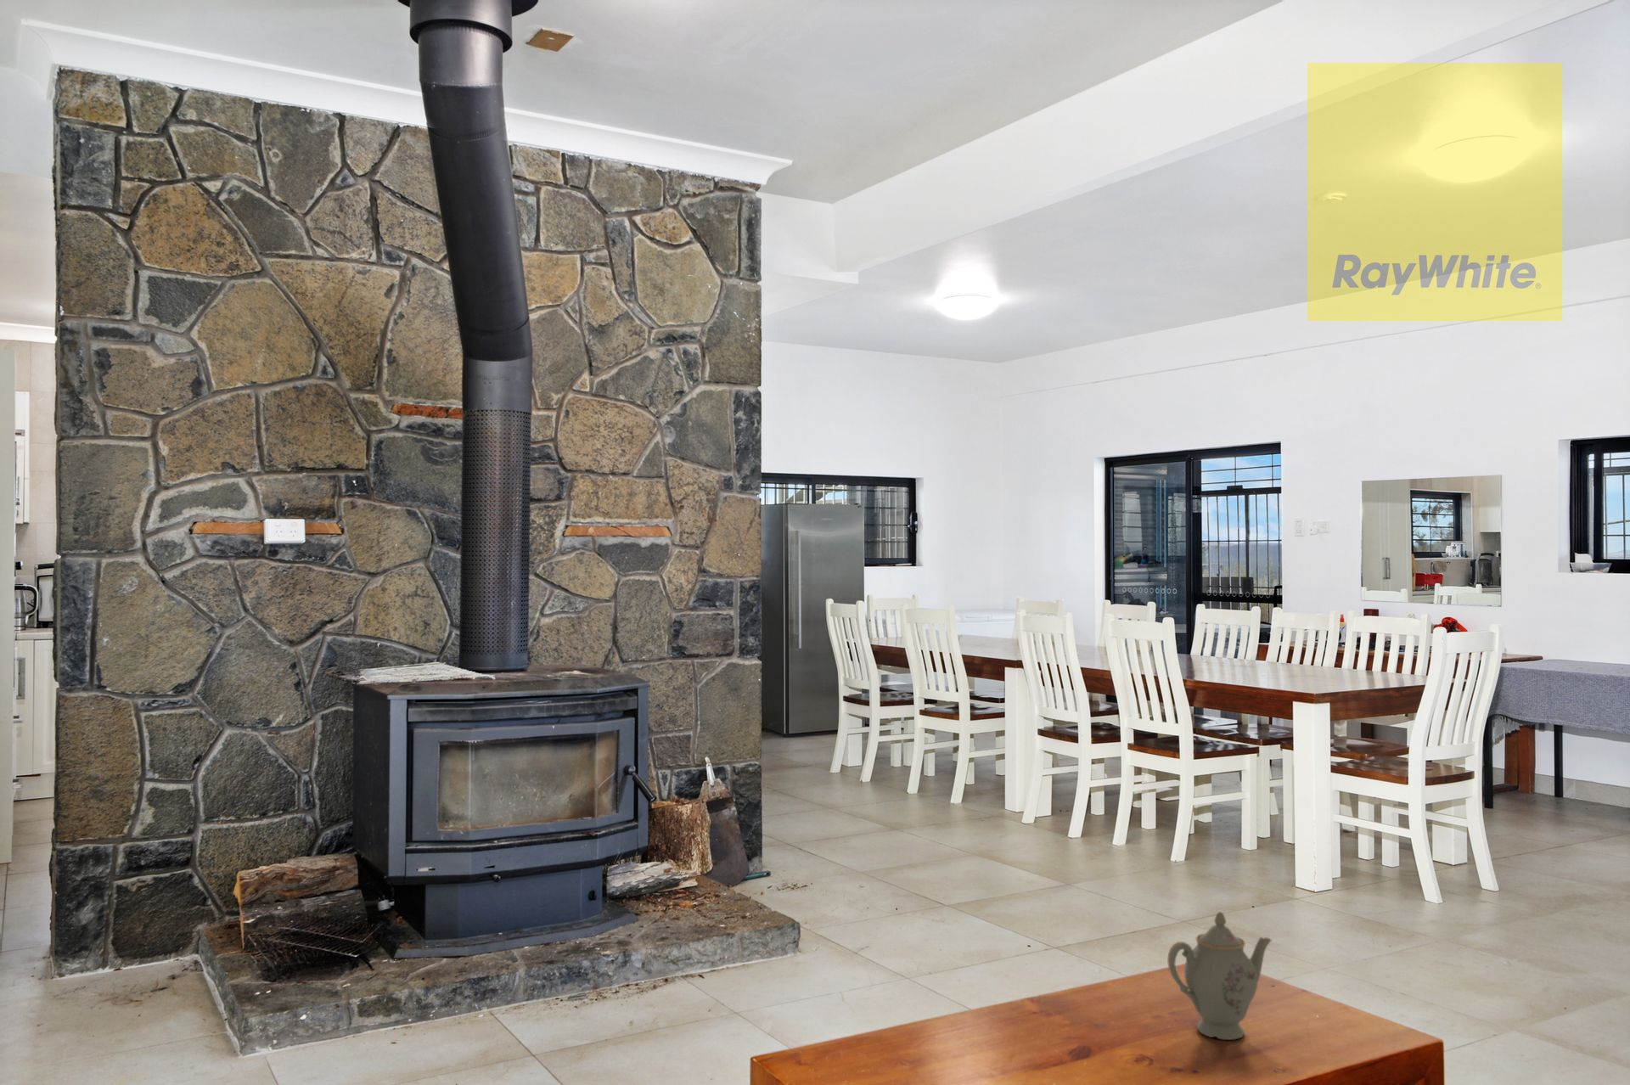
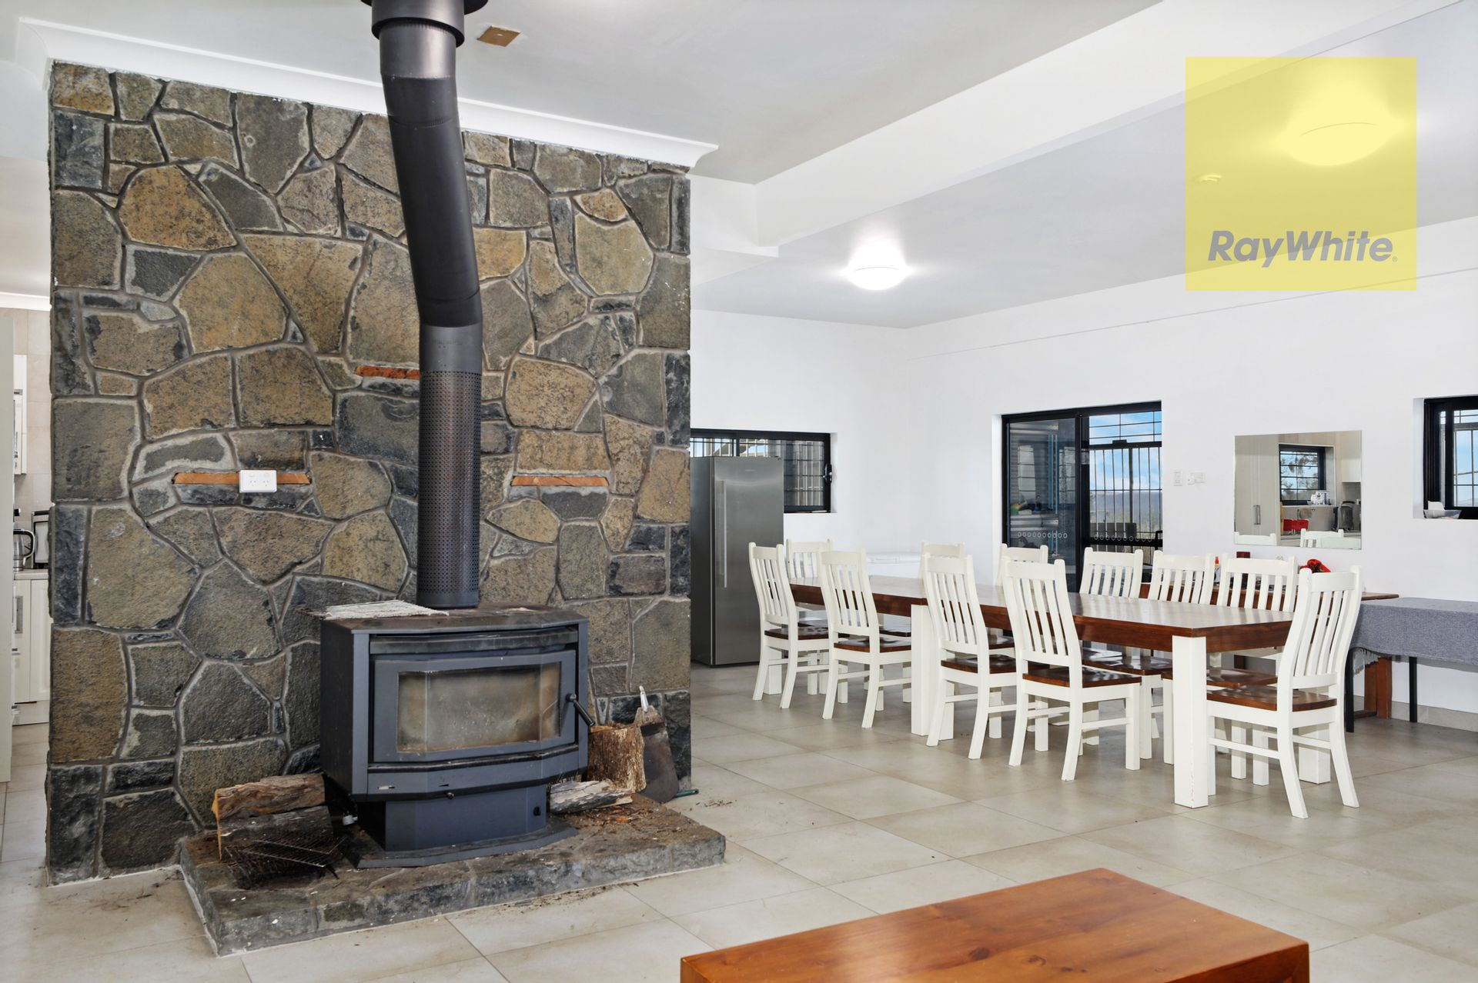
- chinaware [1166,911,1273,1041]
